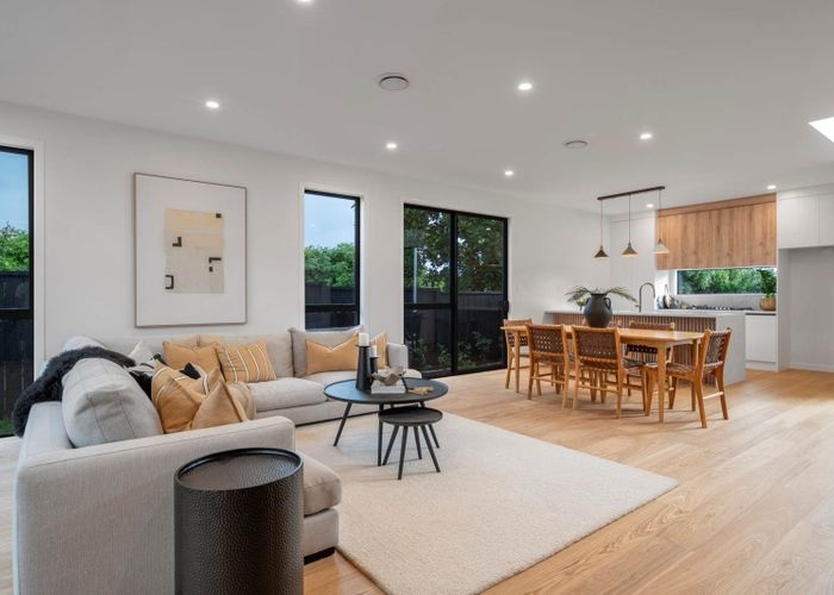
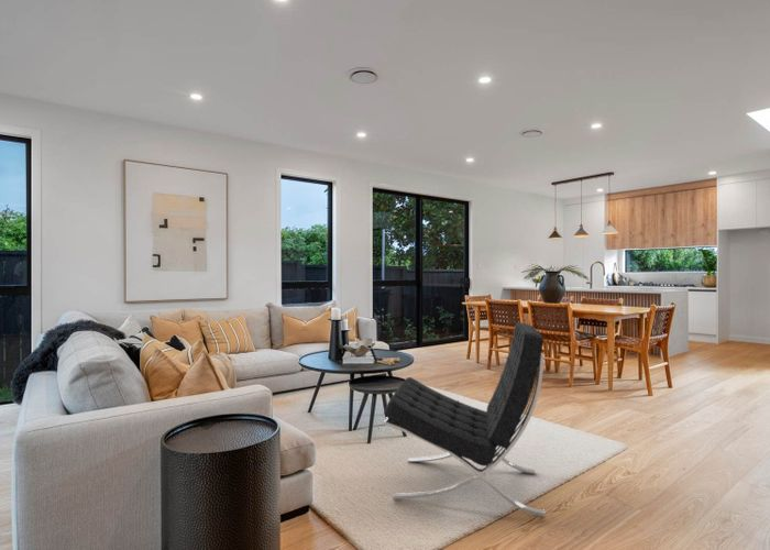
+ lounge chair [383,321,547,517]
